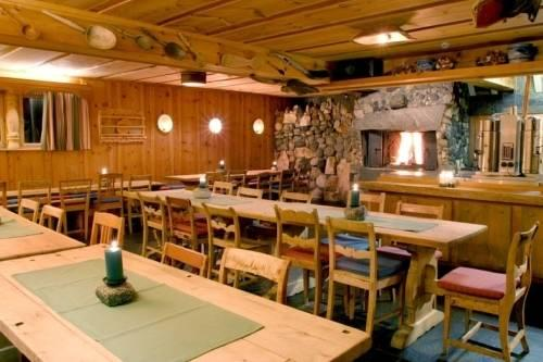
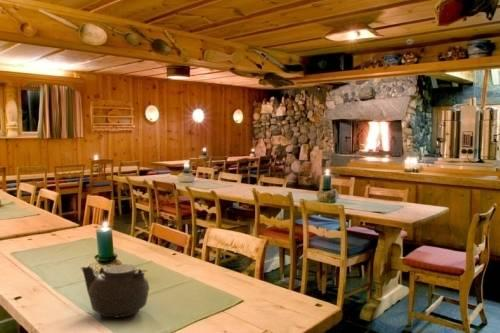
+ teapot [80,263,150,318]
